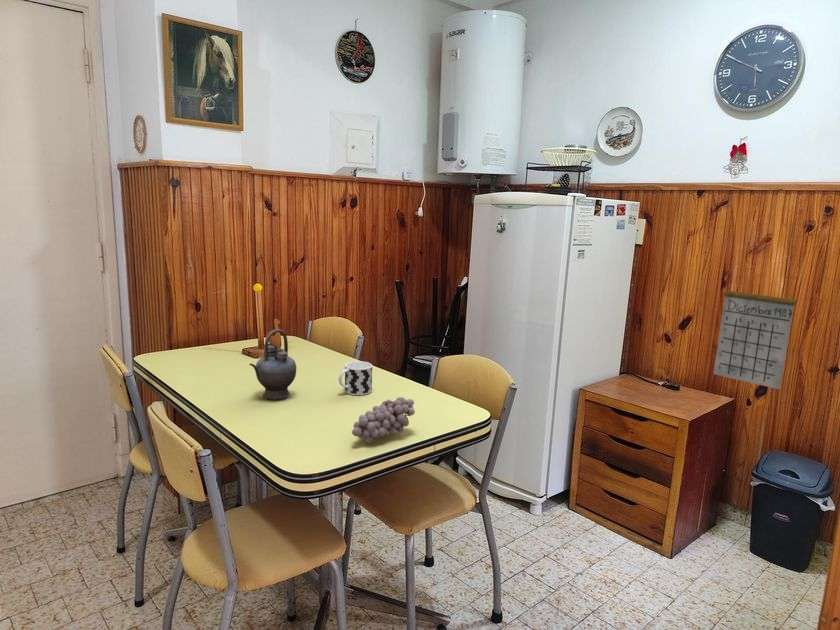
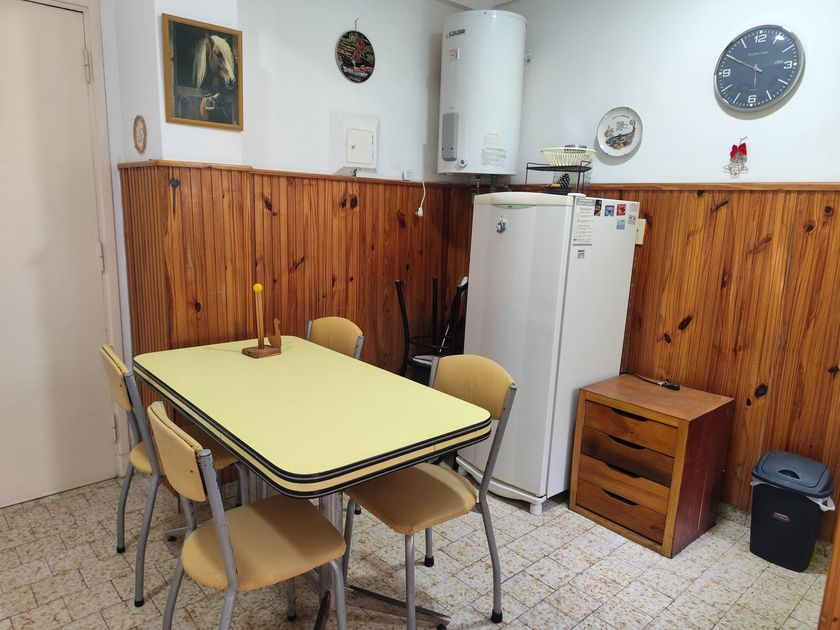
- cup [338,360,373,396]
- calendar [713,273,797,390]
- teapot [249,328,298,400]
- fruit [351,396,416,445]
